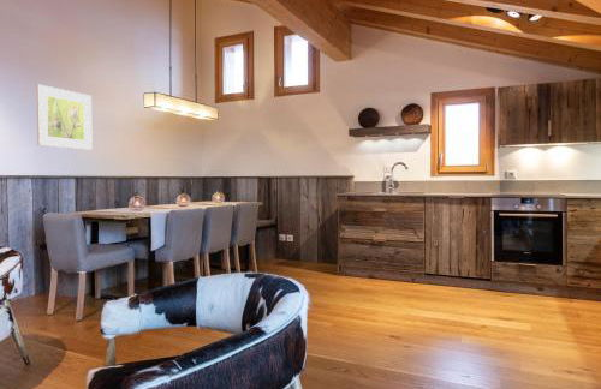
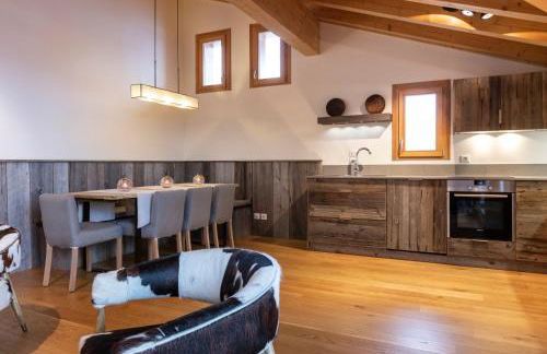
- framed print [36,83,94,151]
